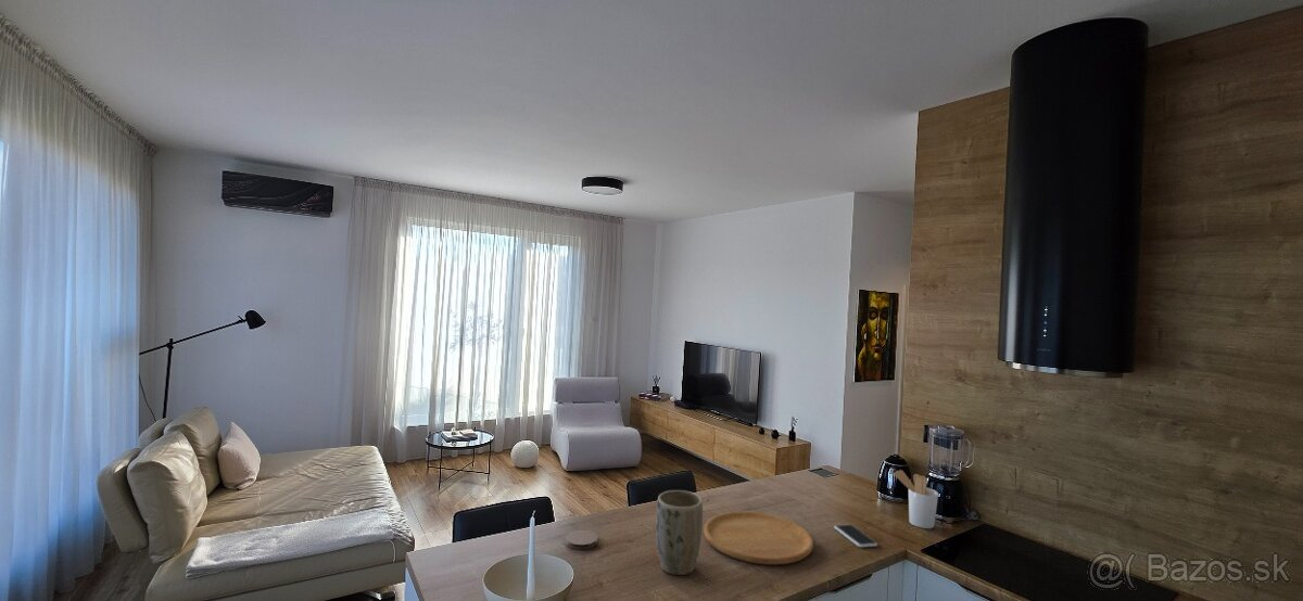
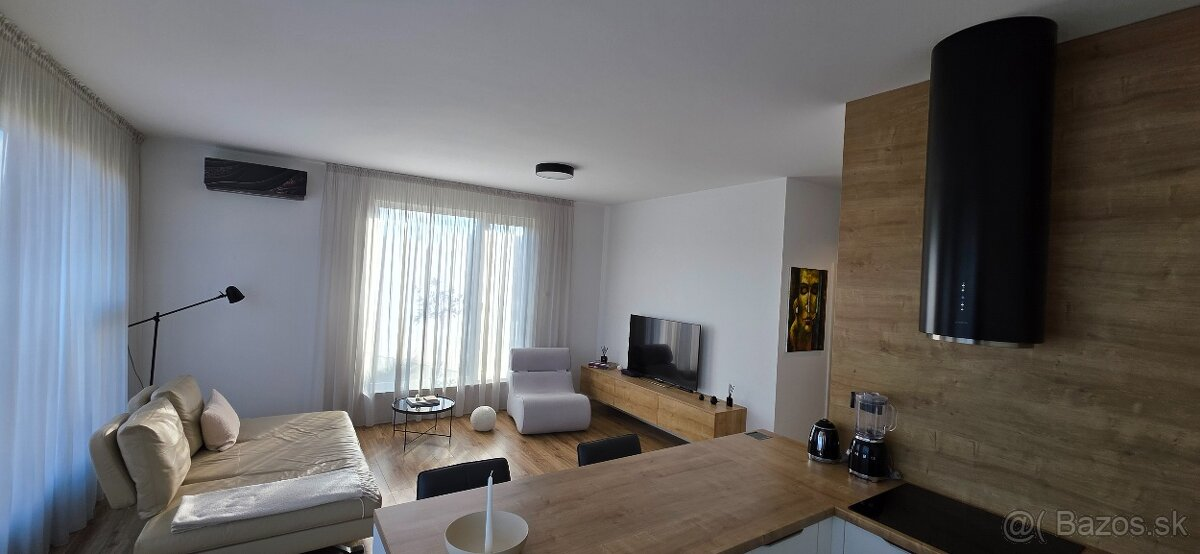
- utensil holder [894,469,939,529]
- plant pot [655,489,704,576]
- coaster [565,529,598,550]
- cutting board [703,510,814,566]
- smartphone [833,523,878,549]
